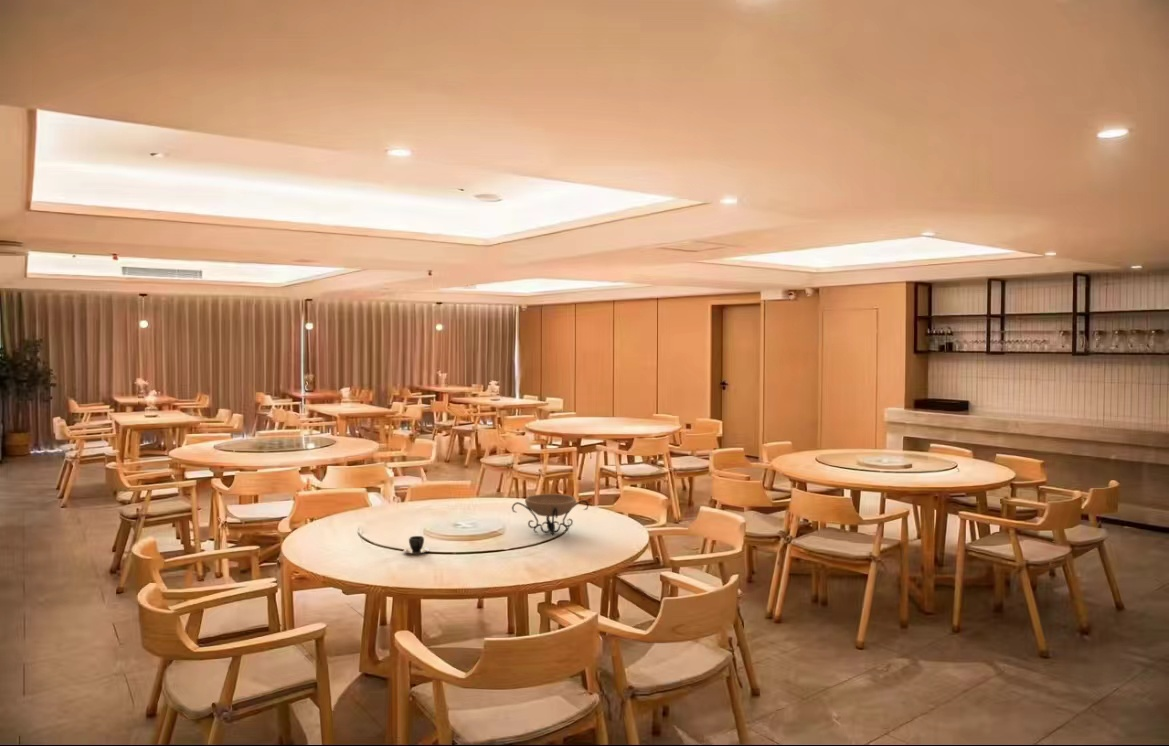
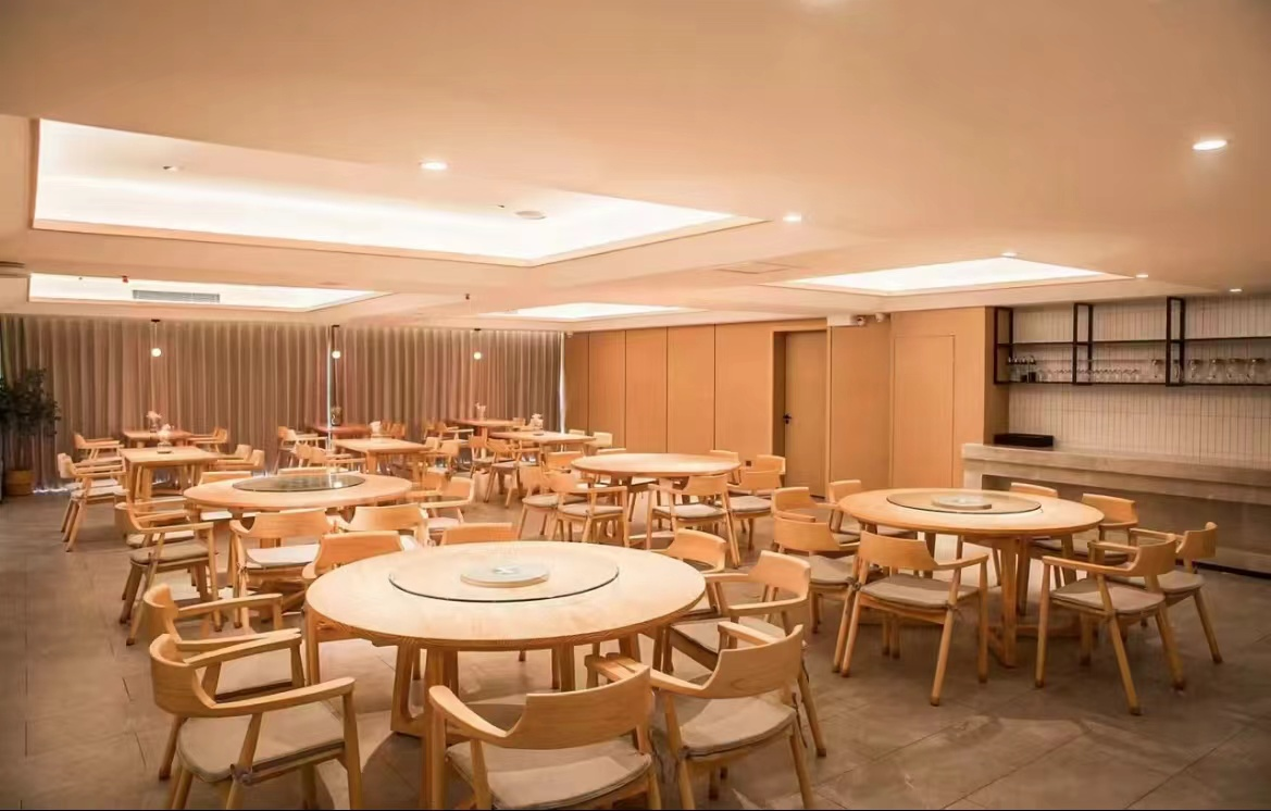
- decorative bowl [511,493,590,536]
- teacup [403,535,430,555]
